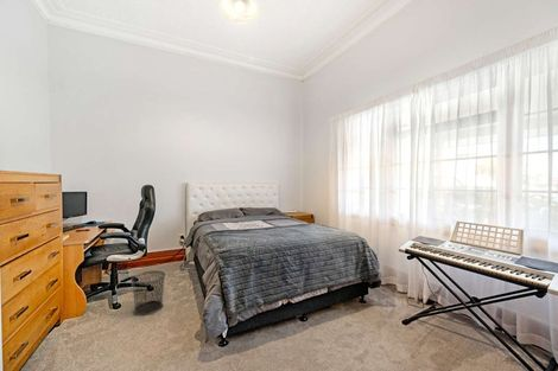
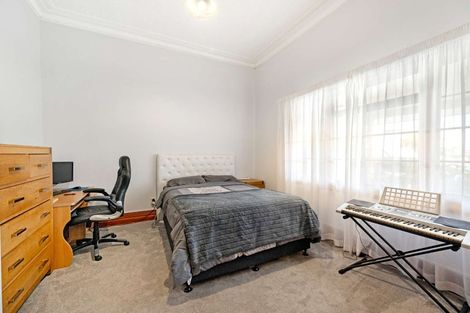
- trash can [129,269,166,316]
